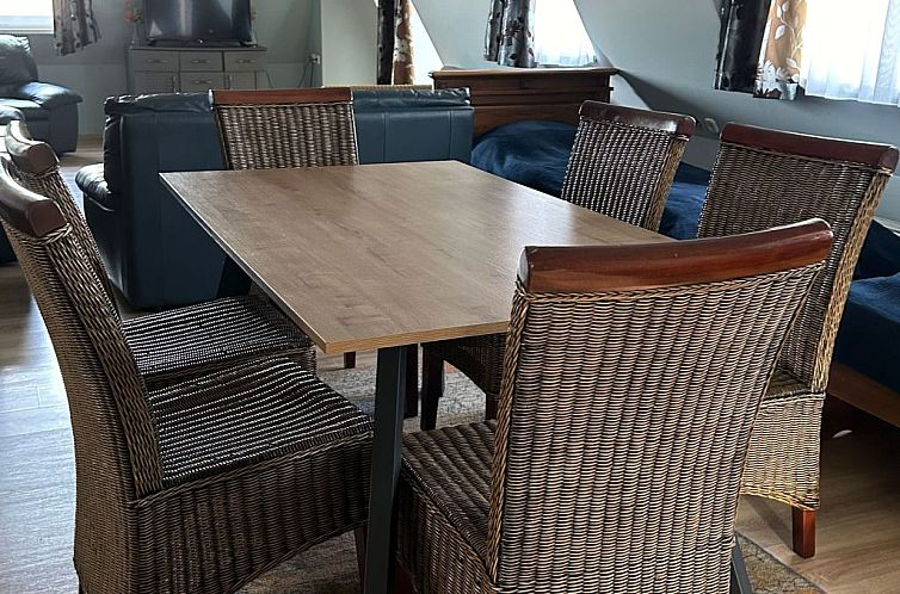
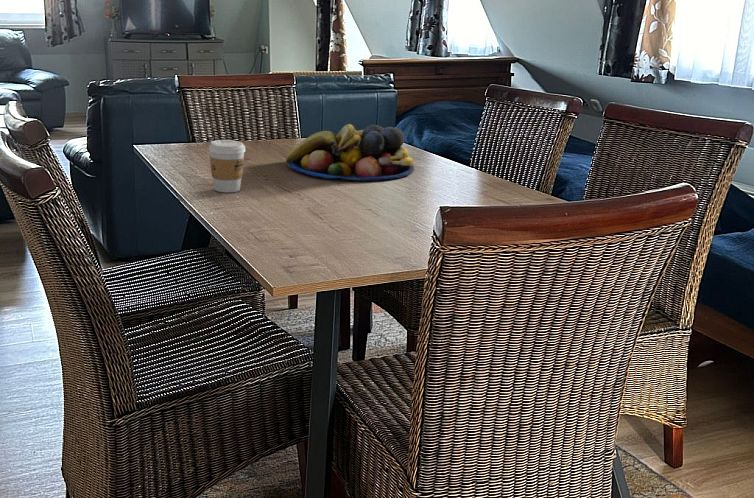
+ coffee cup [208,139,246,193]
+ fruit bowl [285,123,415,182]
